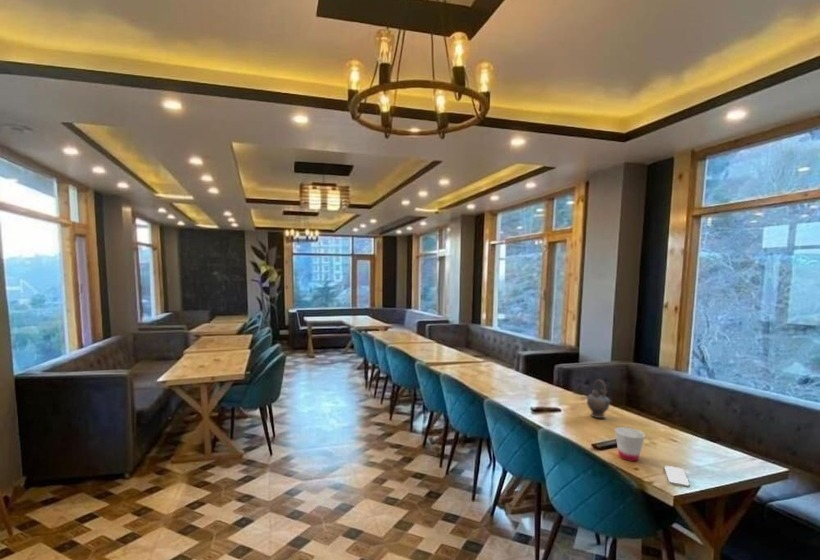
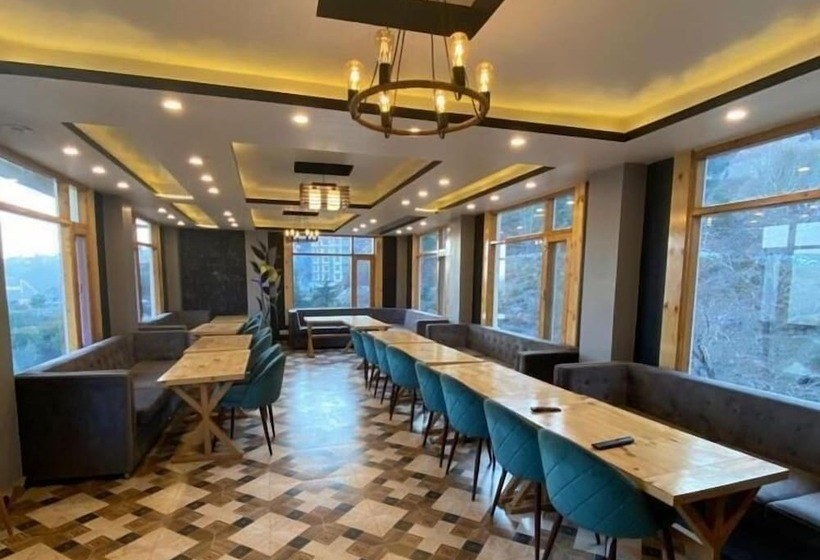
- teapot [586,379,612,419]
- cup [614,426,646,462]
- smartphone [663,465,691,488]
